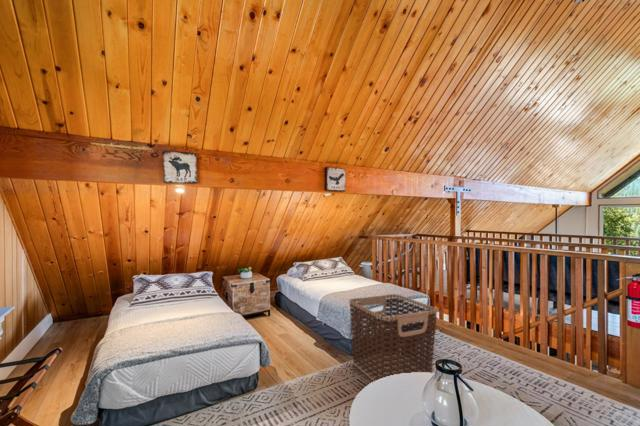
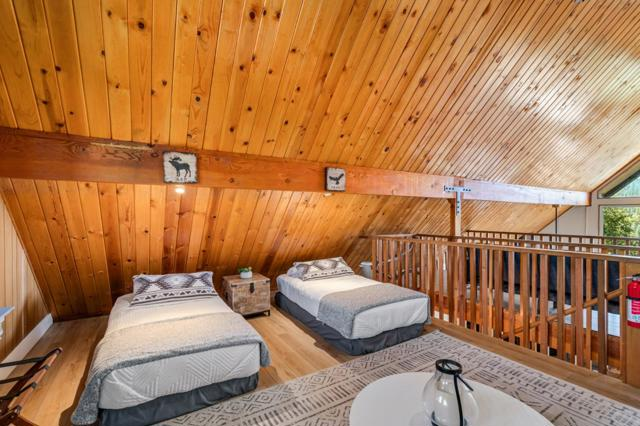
- clothes hamper [348,293,438,382]
